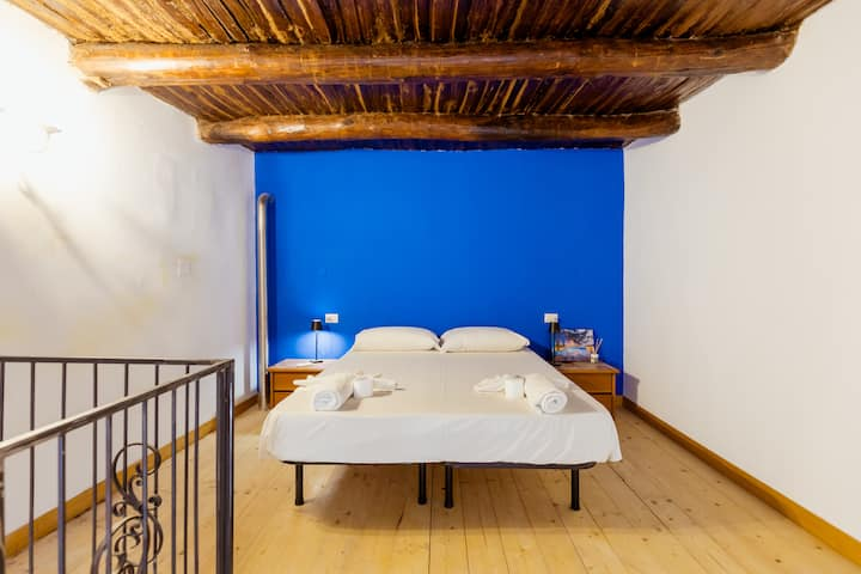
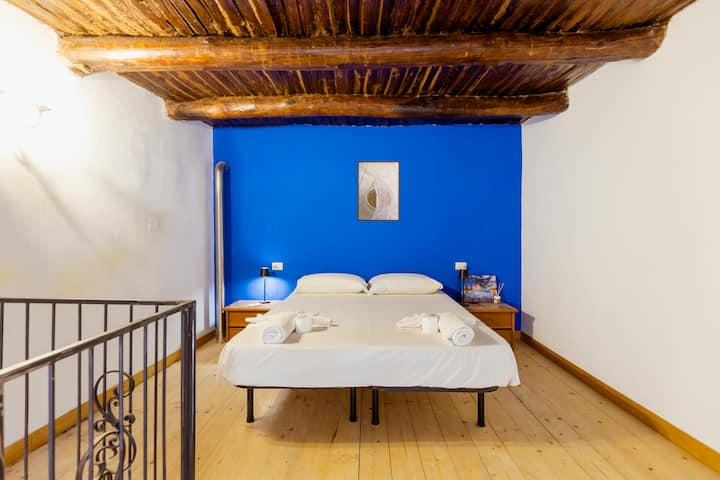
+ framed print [356,160,401,222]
